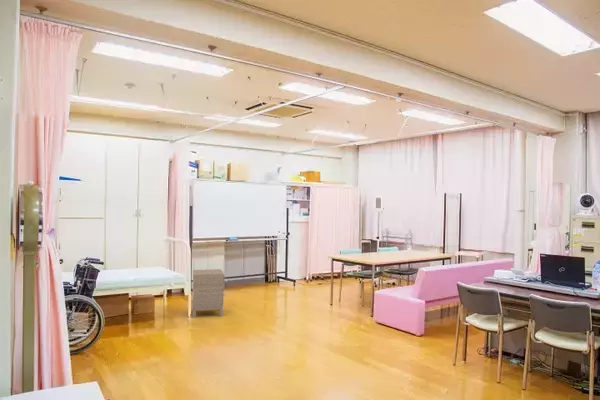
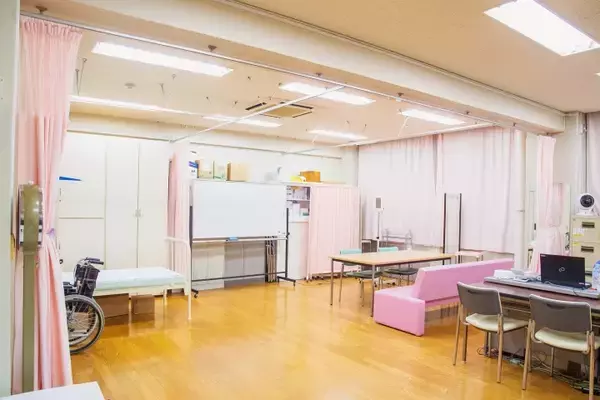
- nightstand [191,268,228,319]
